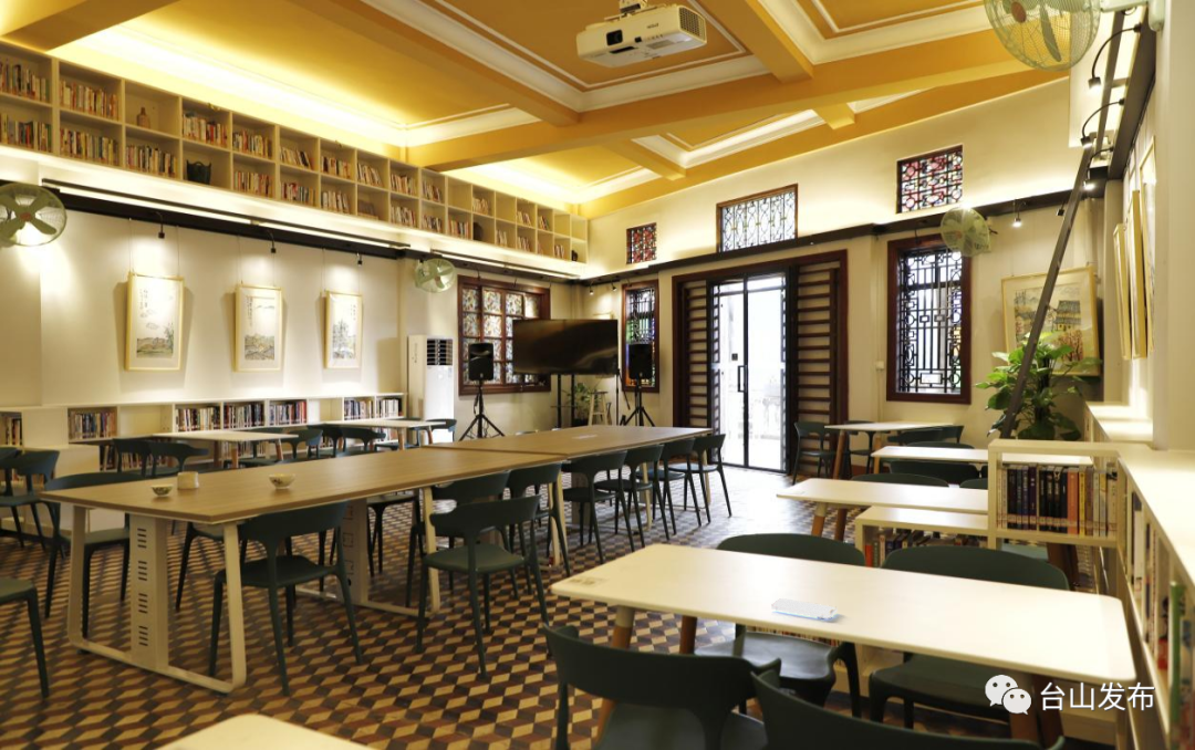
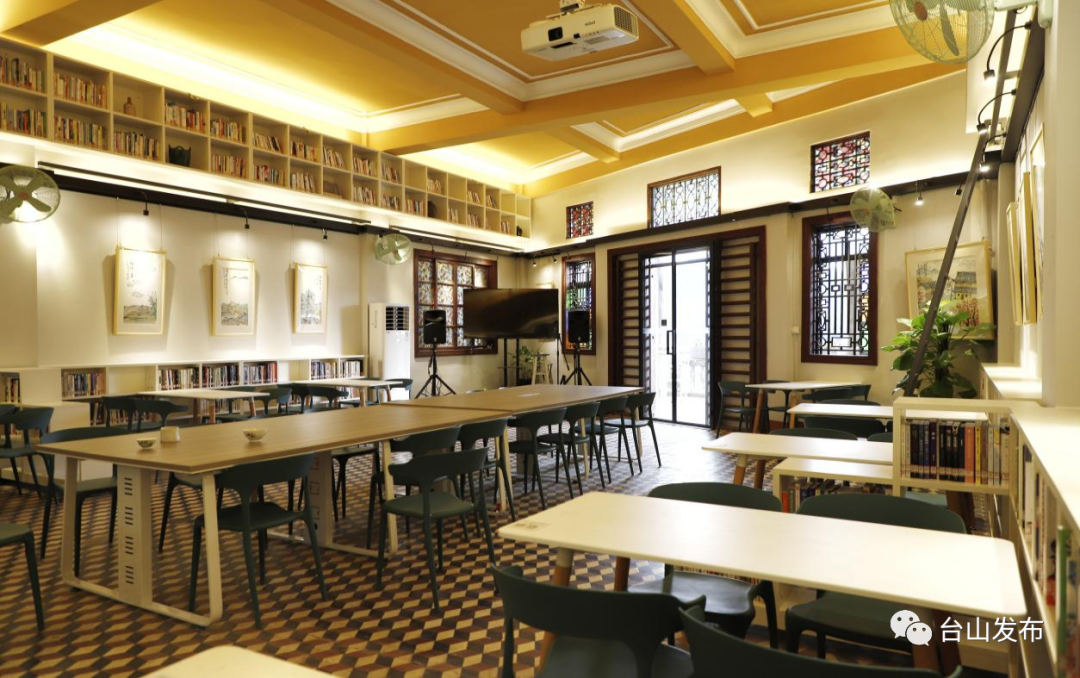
- smartphone [770,597,839,619]
